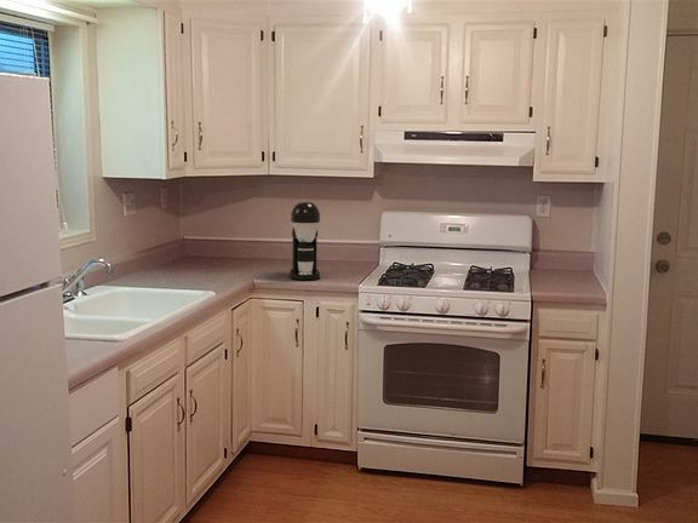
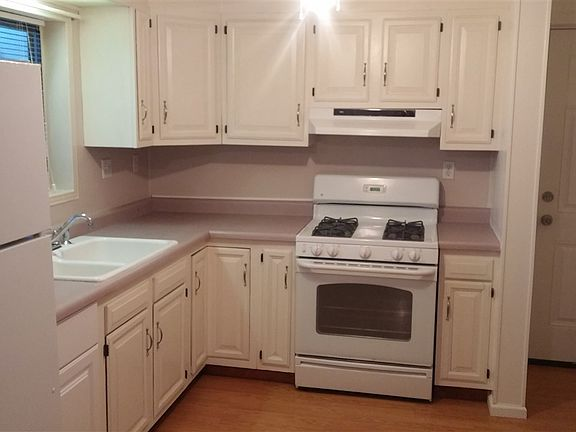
- coffee maker [288,201,321,281]
